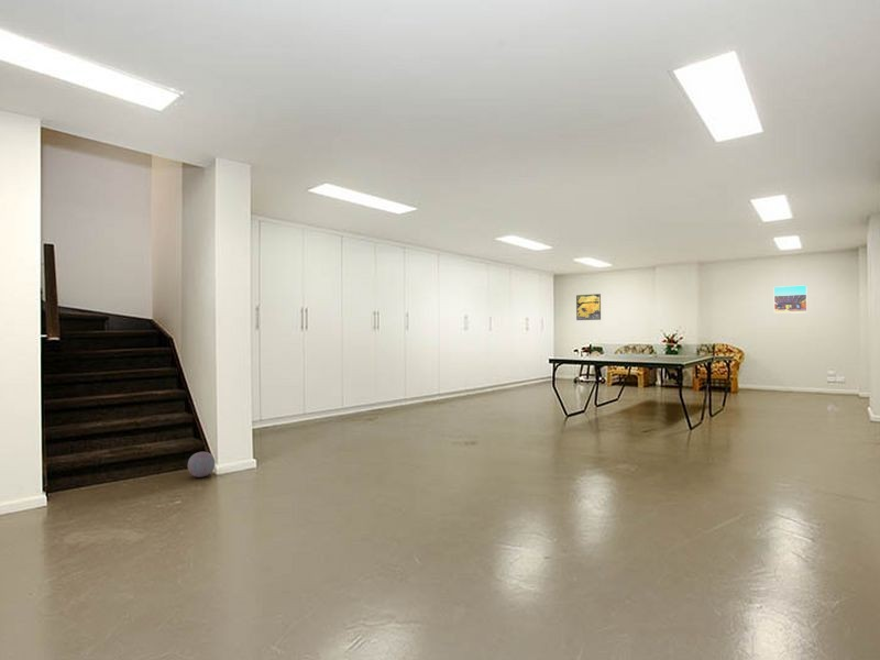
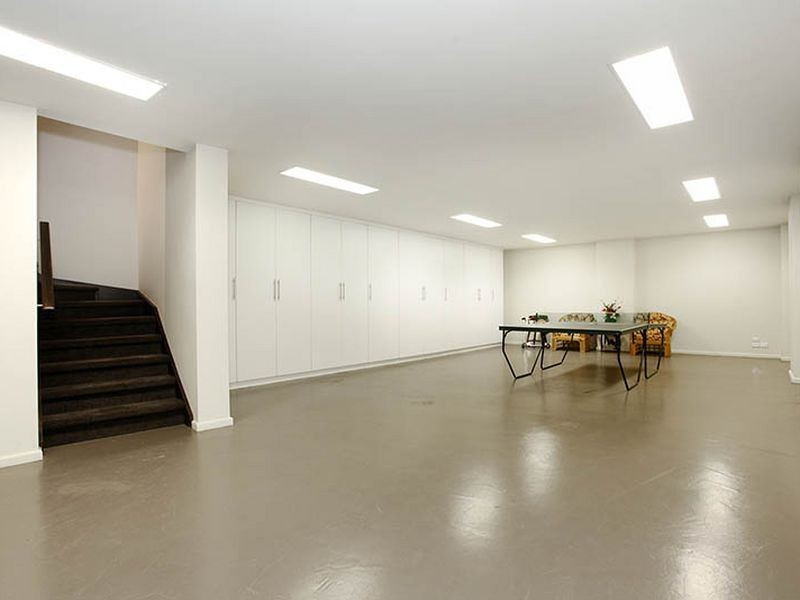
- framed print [773,285,809,315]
- decorative ball [187,451,216,479]
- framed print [575,293,602,321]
